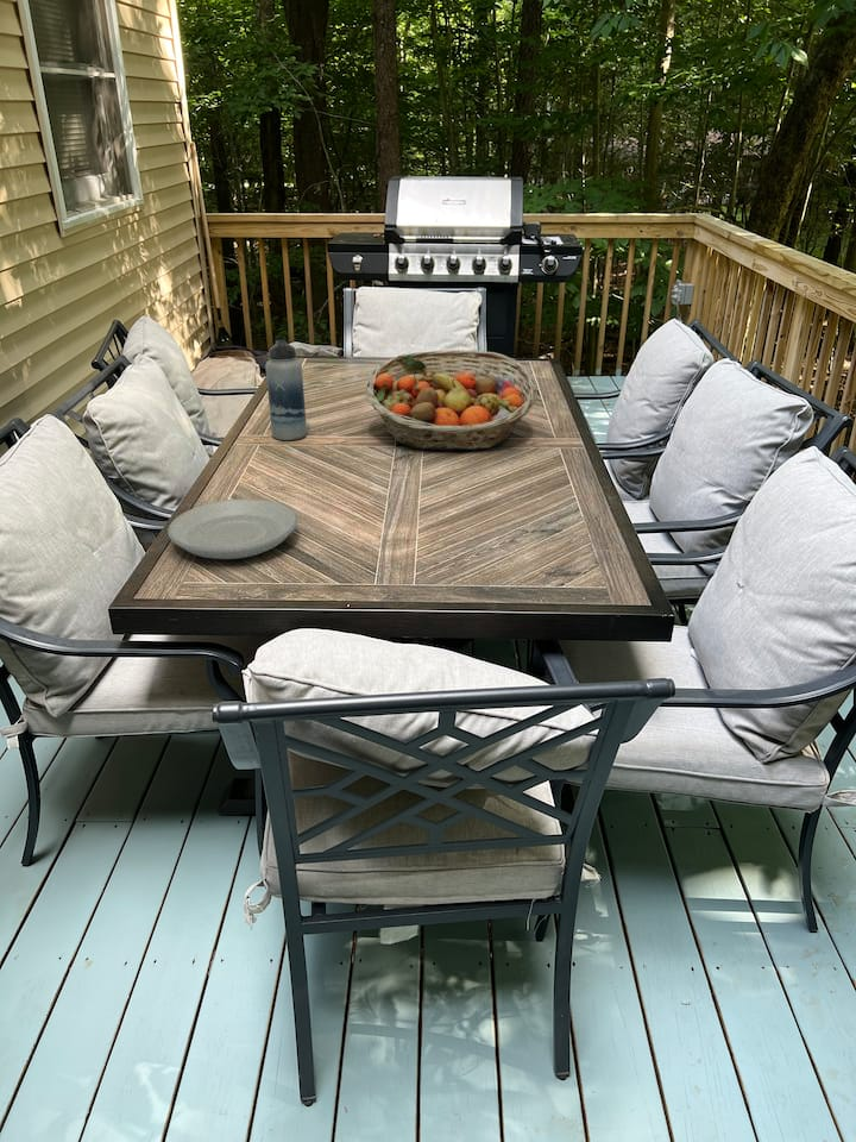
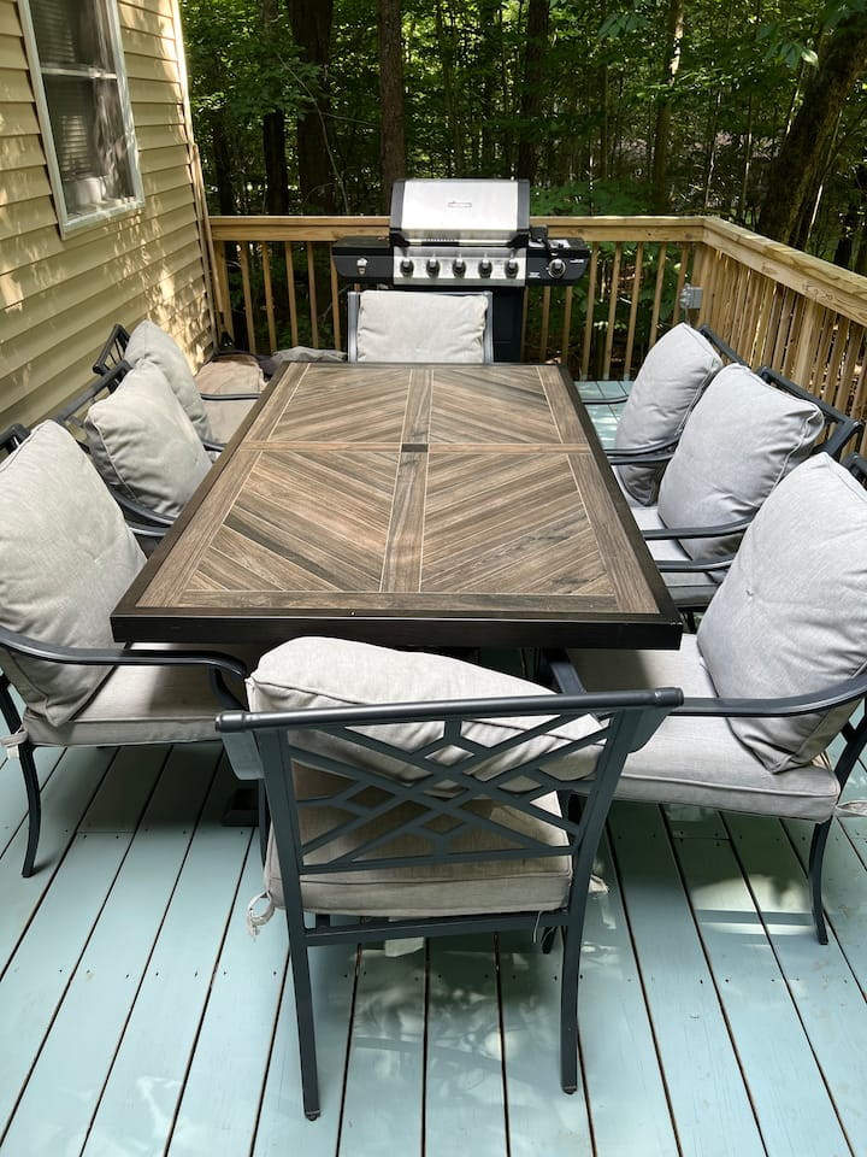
- plate [166,497,298,560]
- water bottle [264,338,308,441]
- fruit basket [365,349,539,451]
